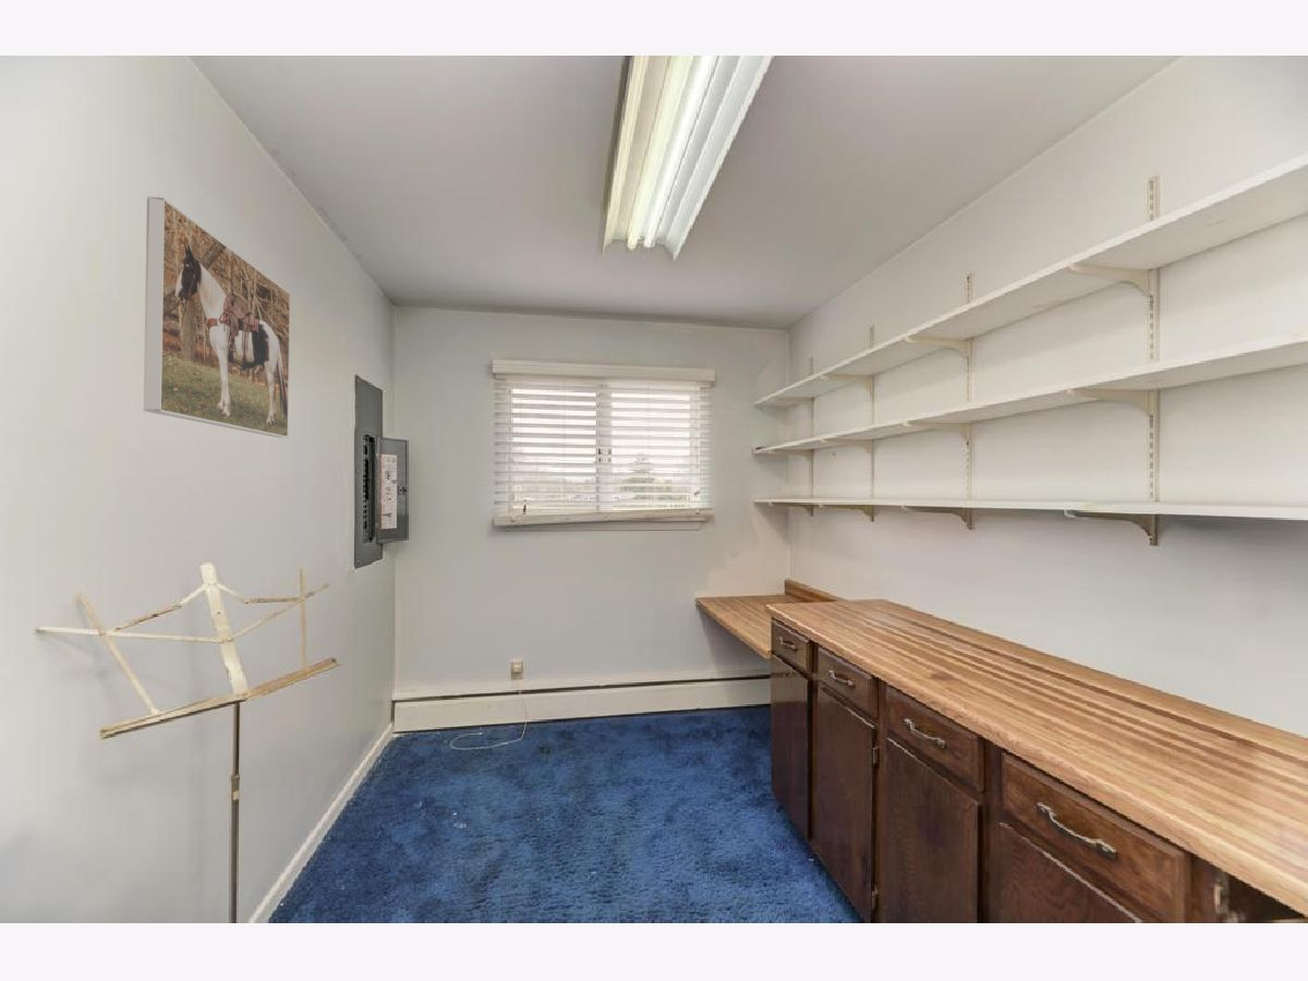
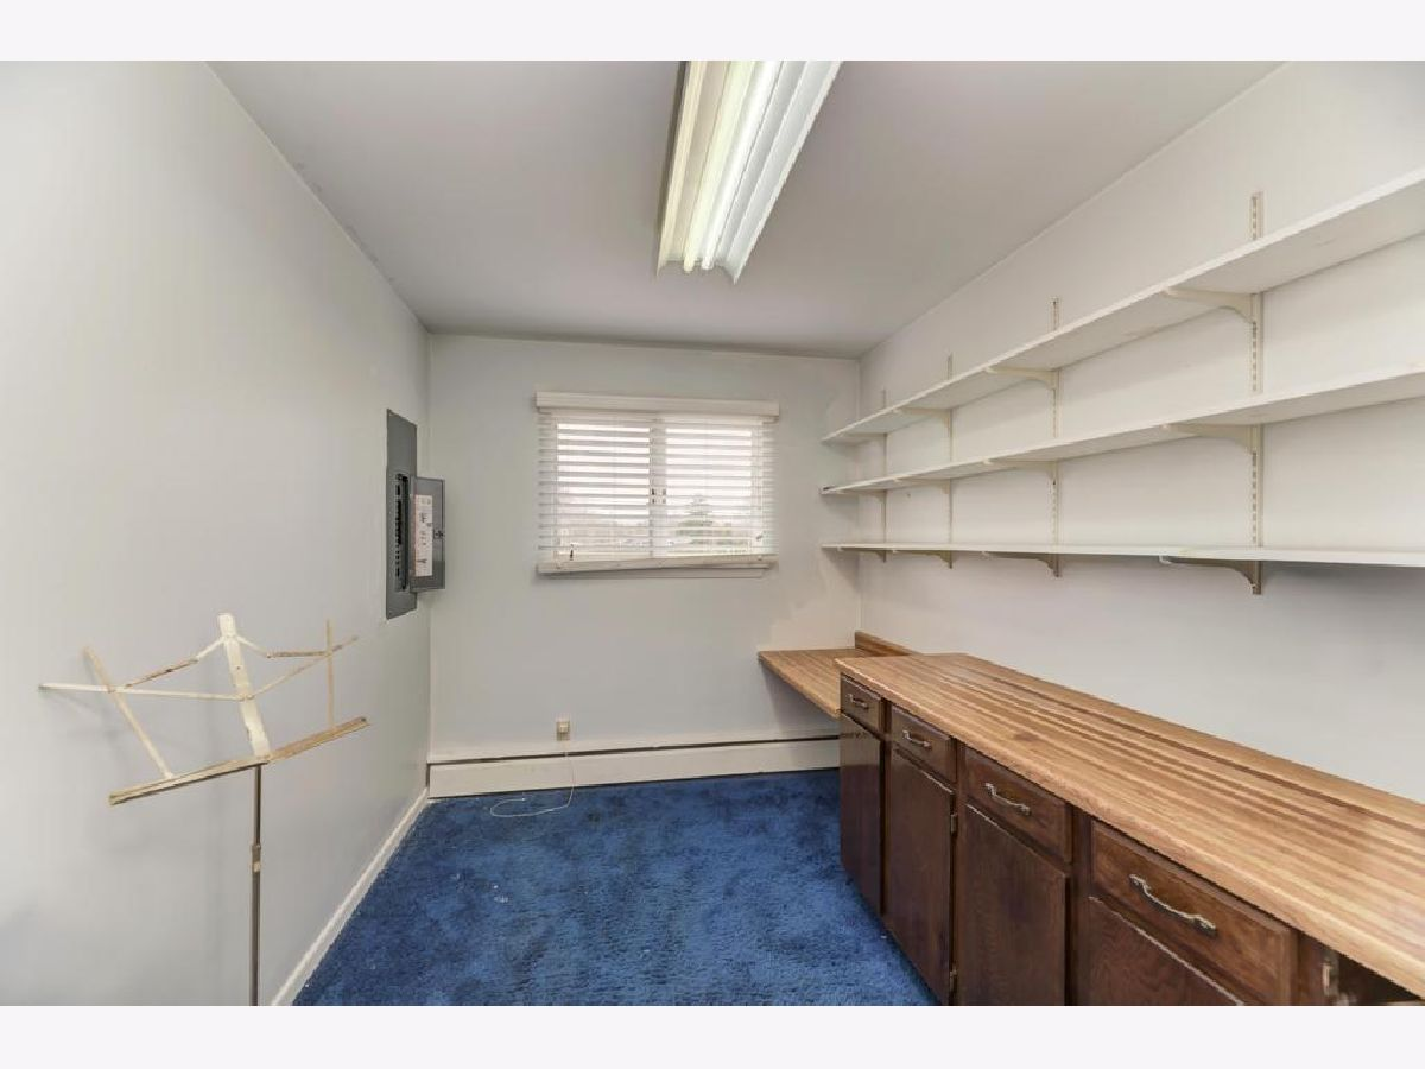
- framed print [143,195,291,439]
